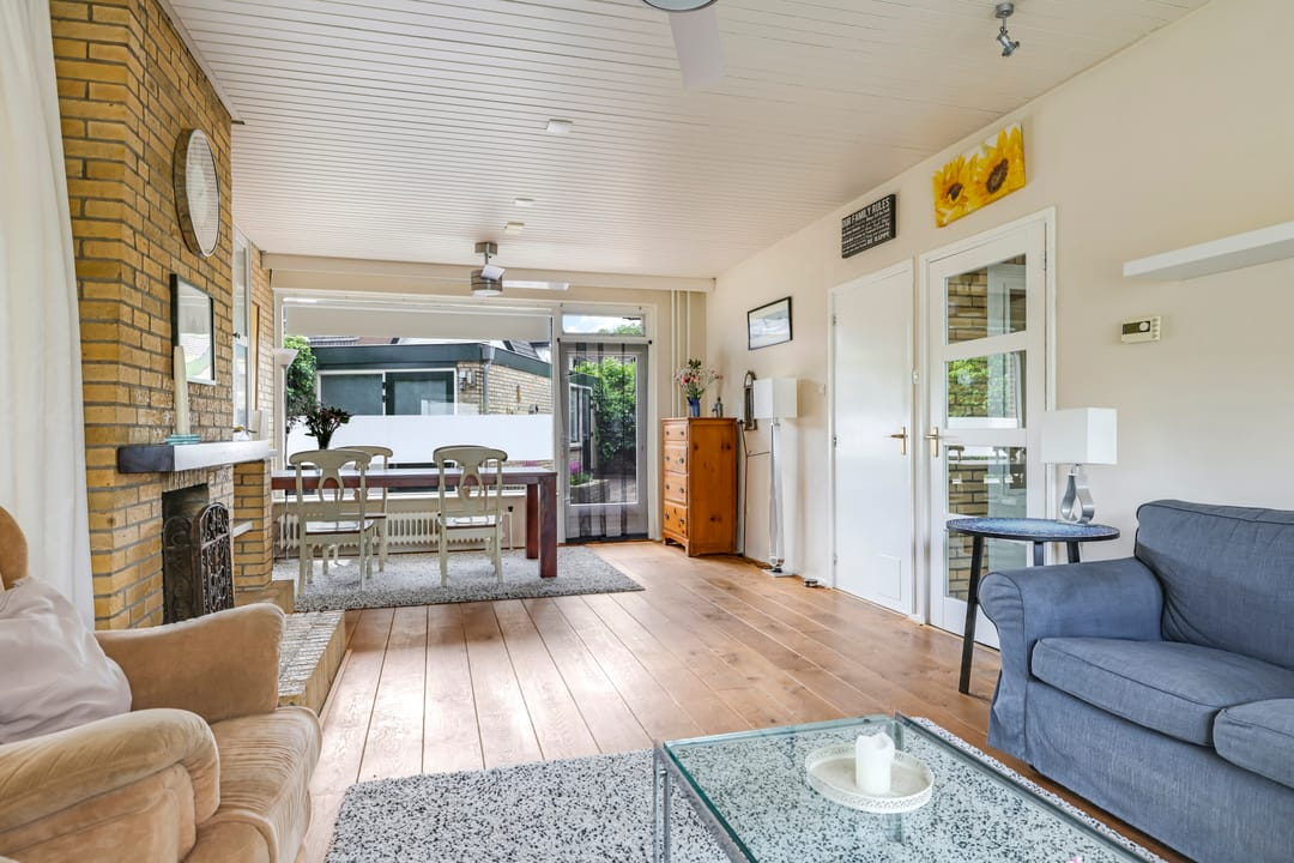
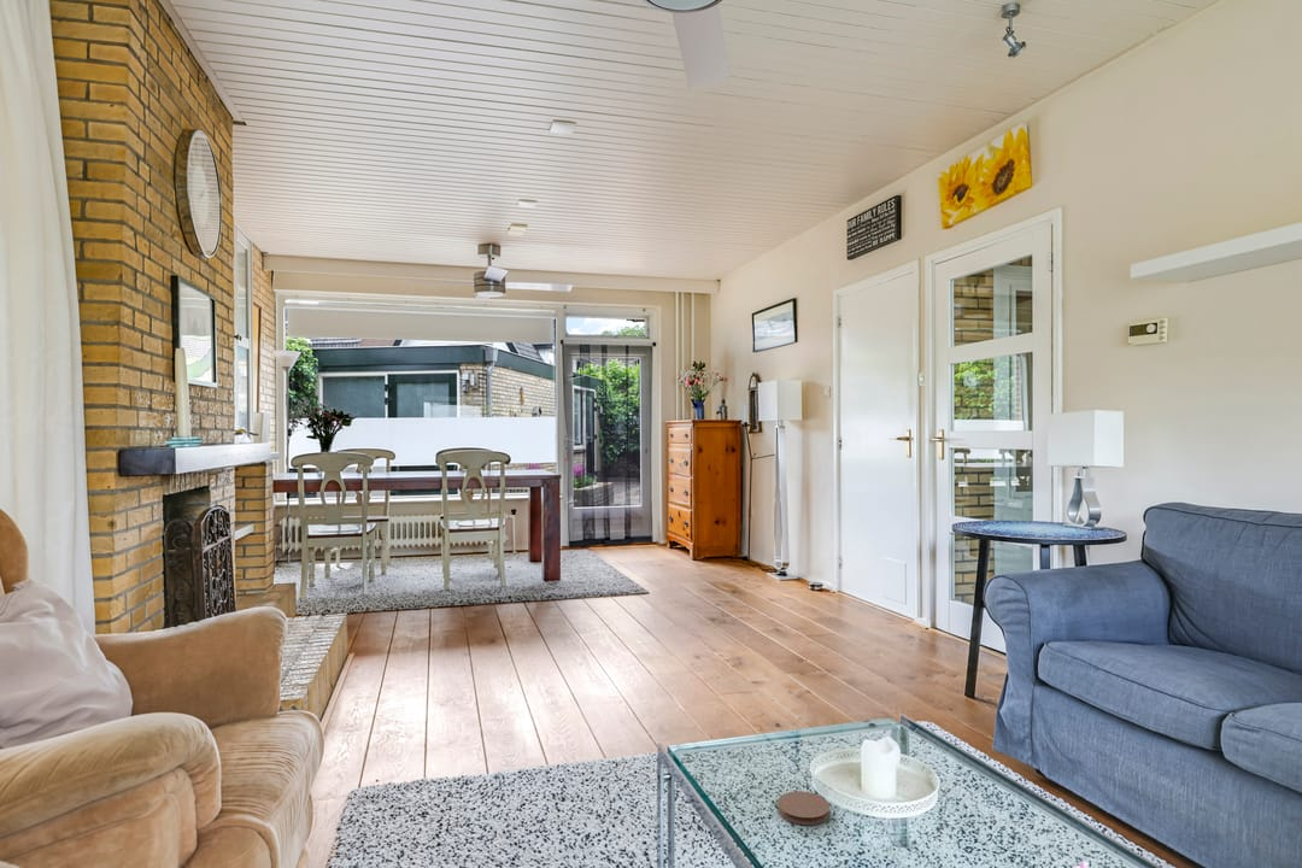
+ coaster [776,790,831,826]
